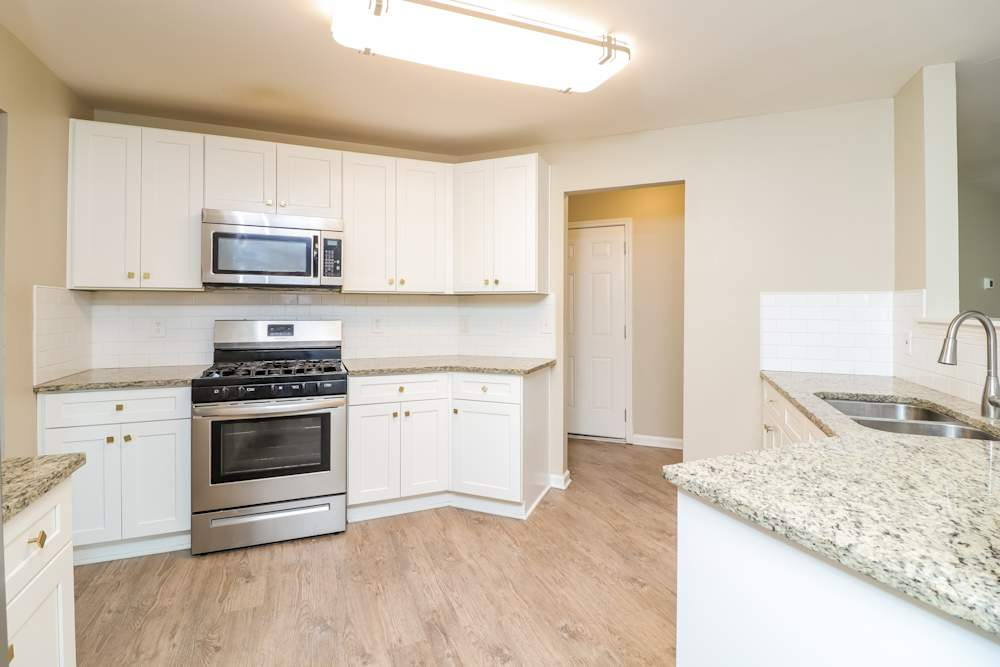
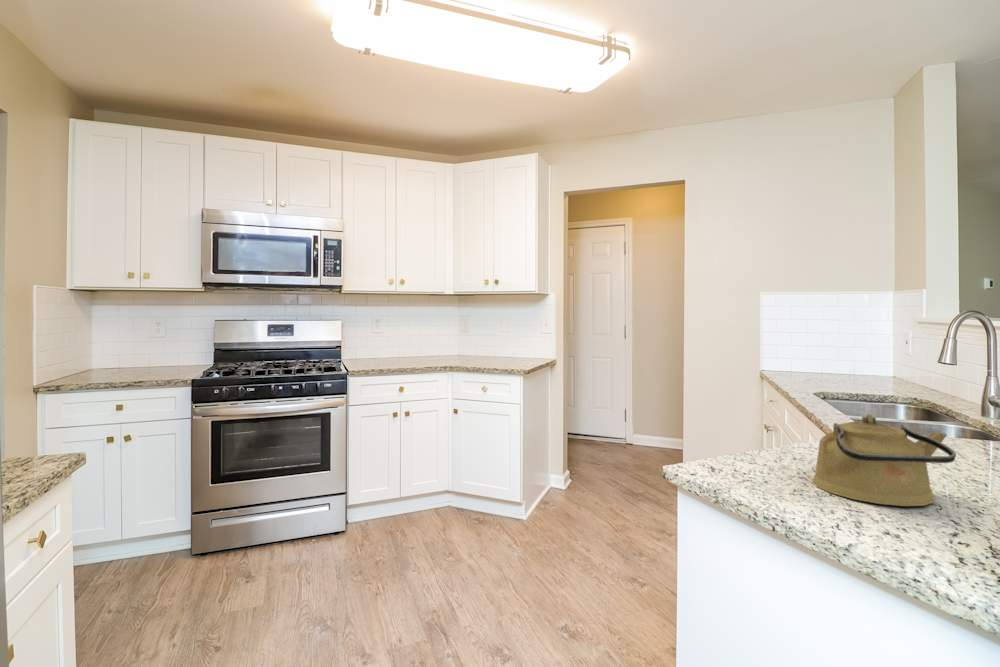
+ kettle [811,413,957,507]
